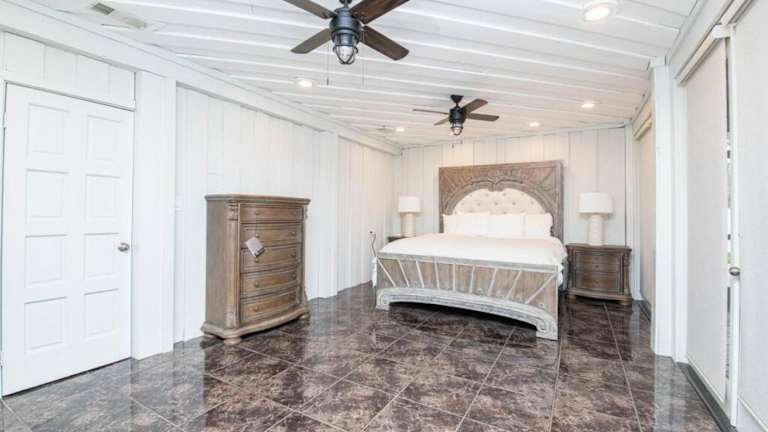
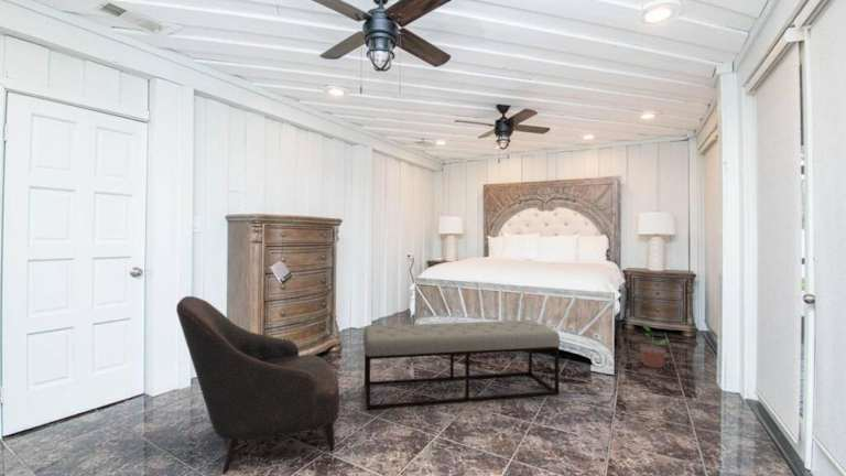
+ armchair [175,295,340,476]
+ bench [362,320,561,411]
+ potted plant [639,325,670,369]
